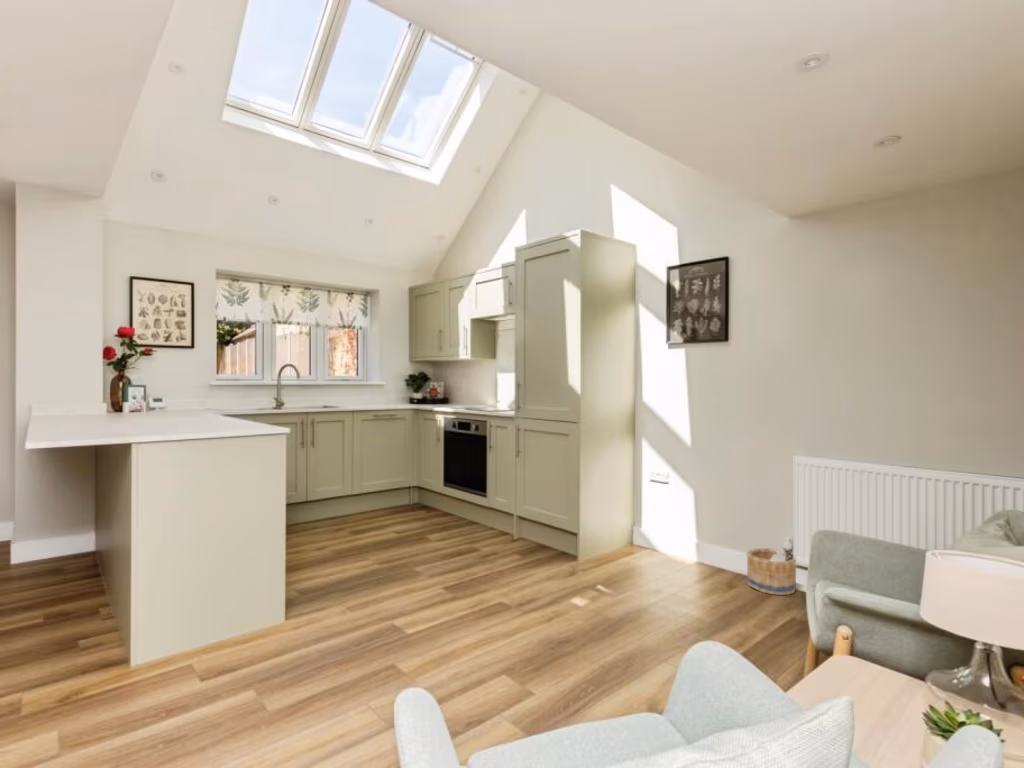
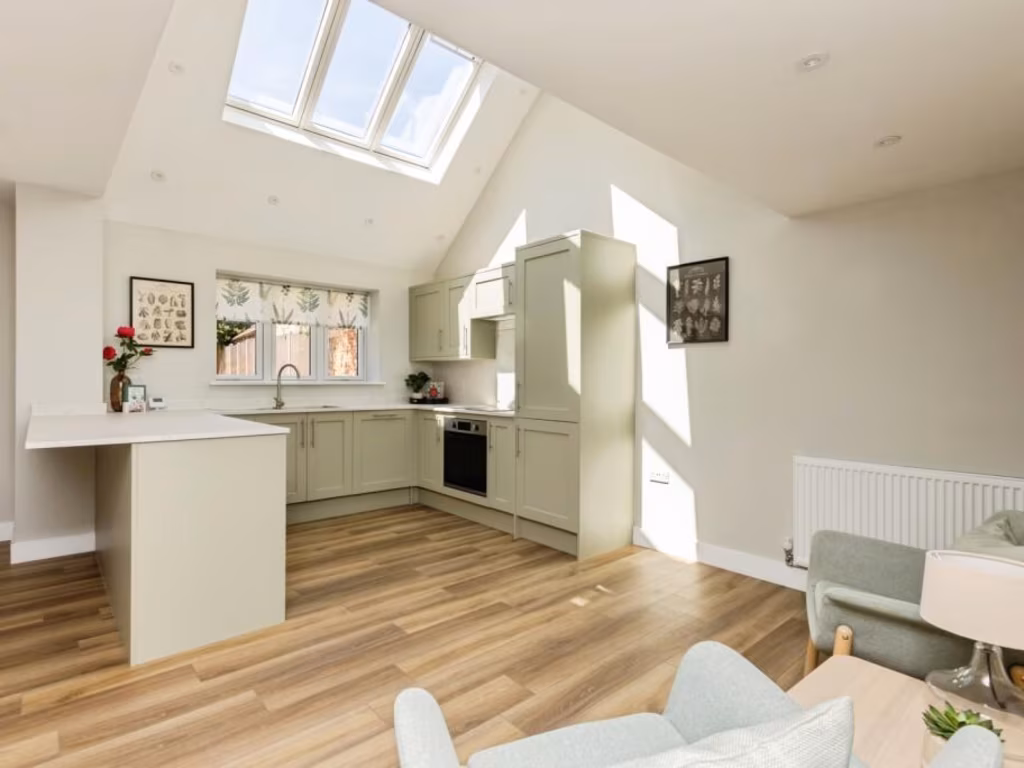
- basket [746,547,797,596]
